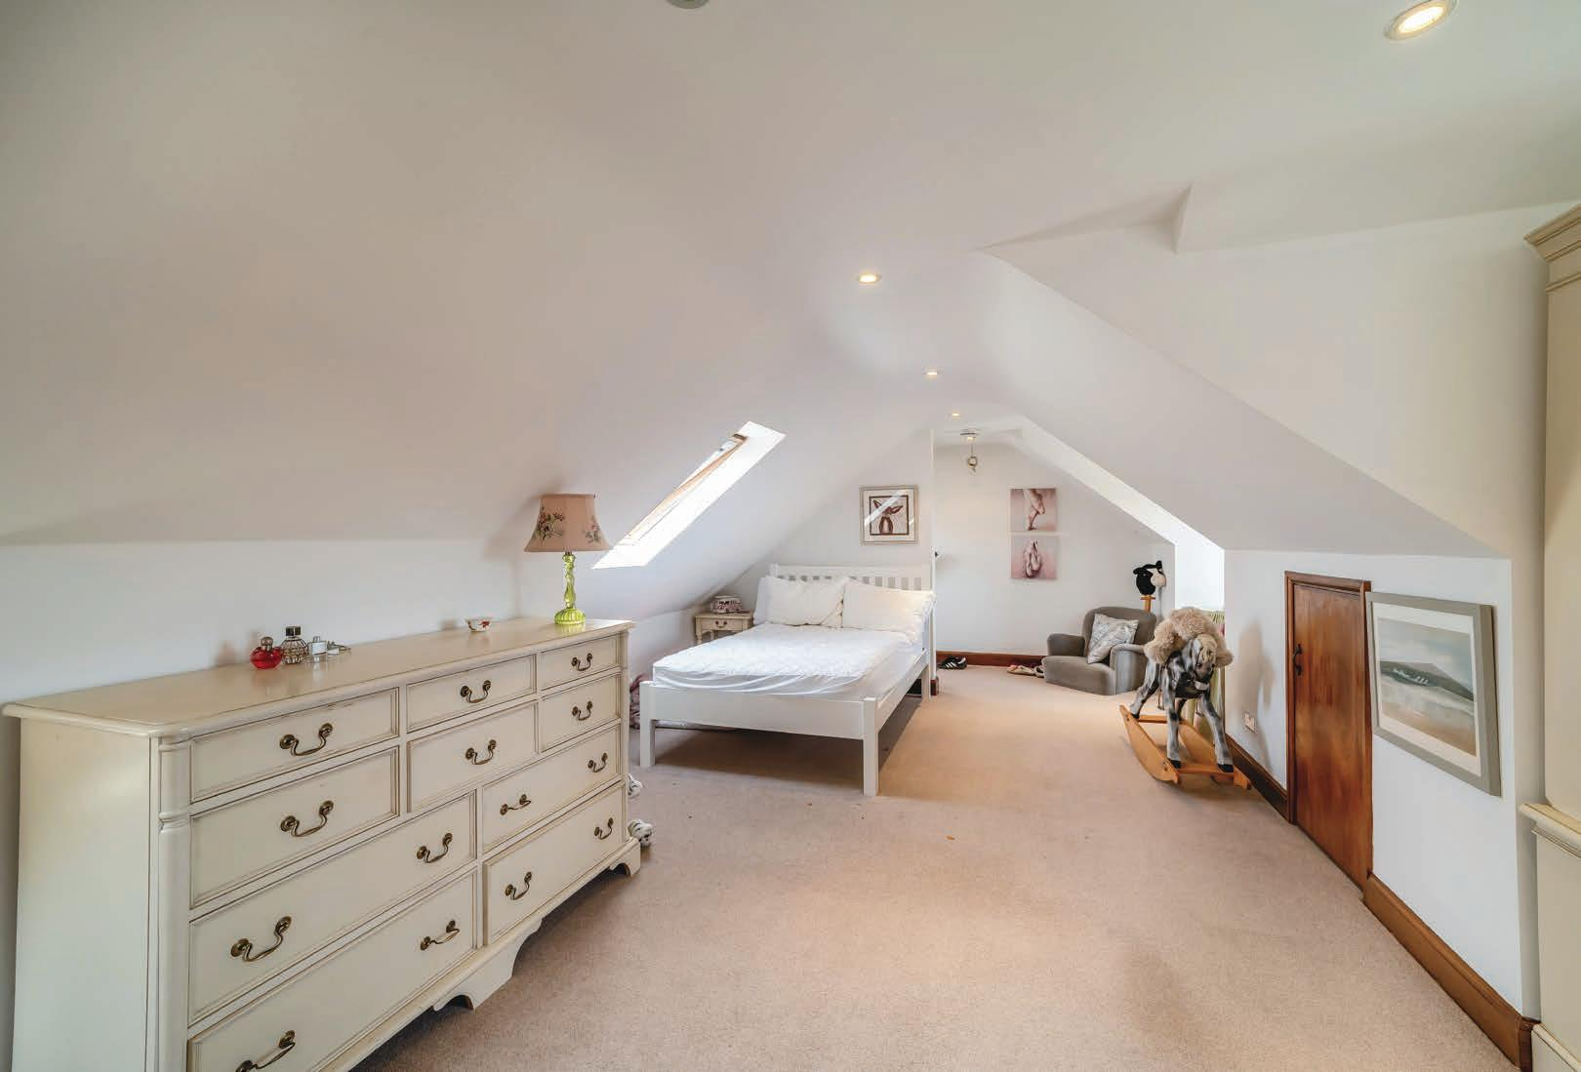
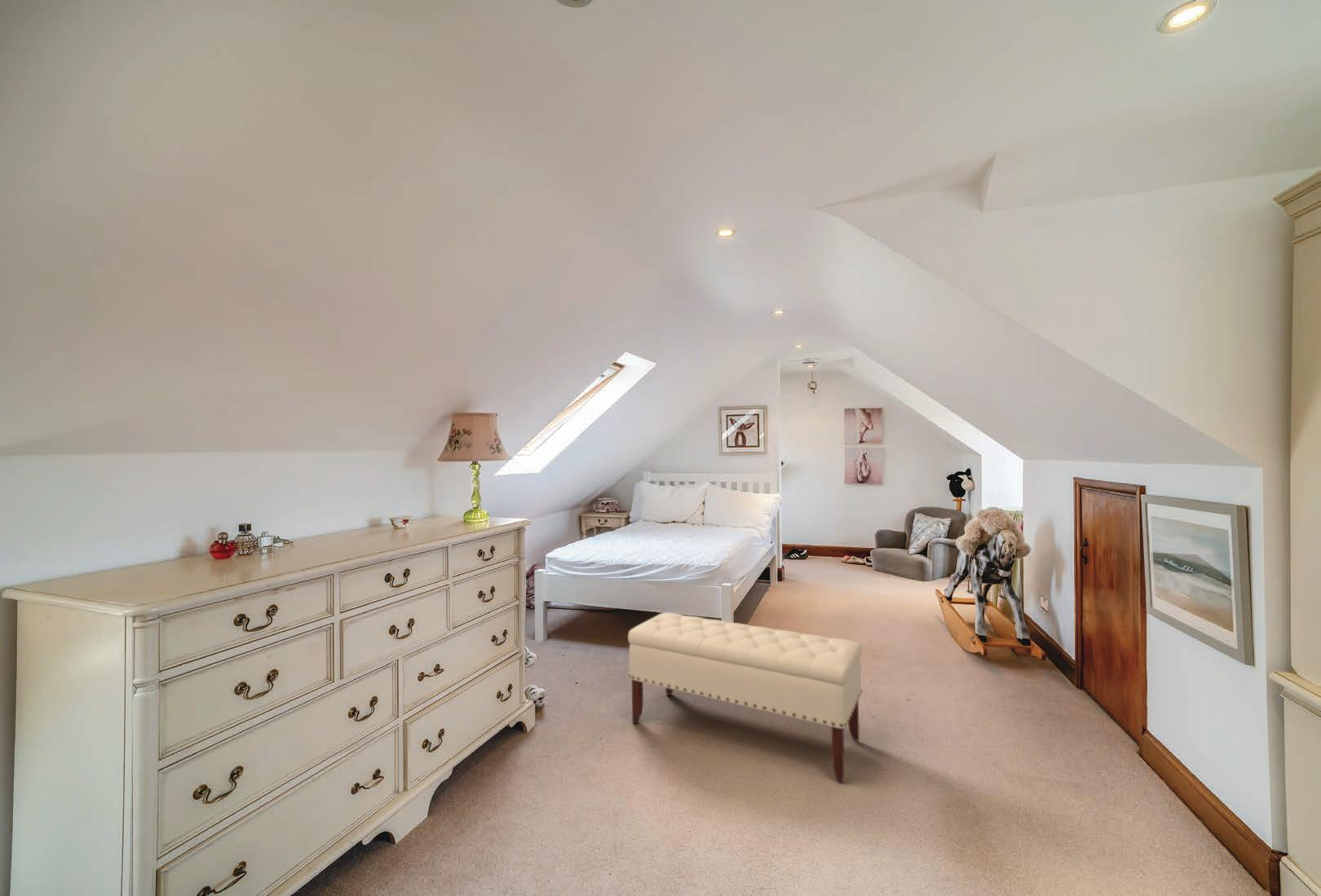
+ bench [627,611,863,783]
